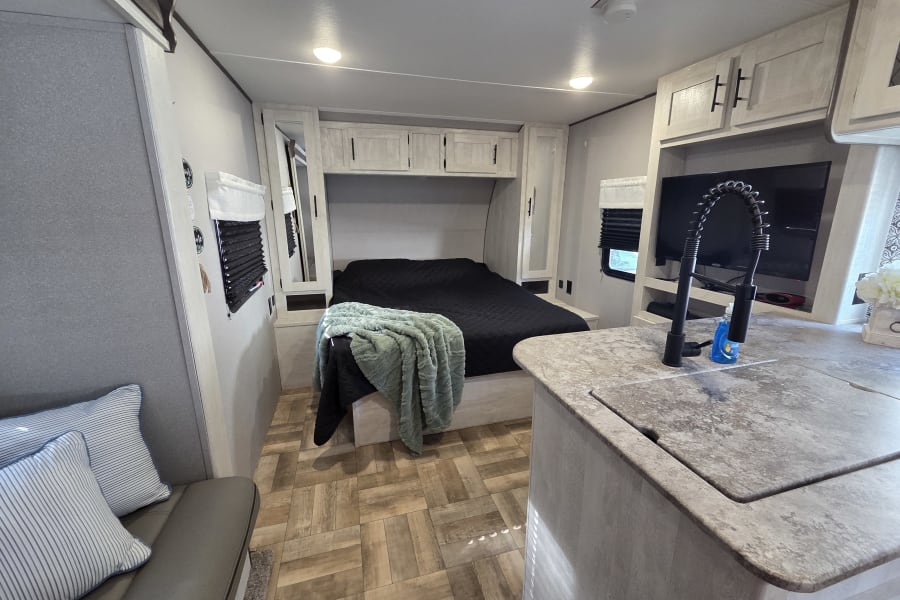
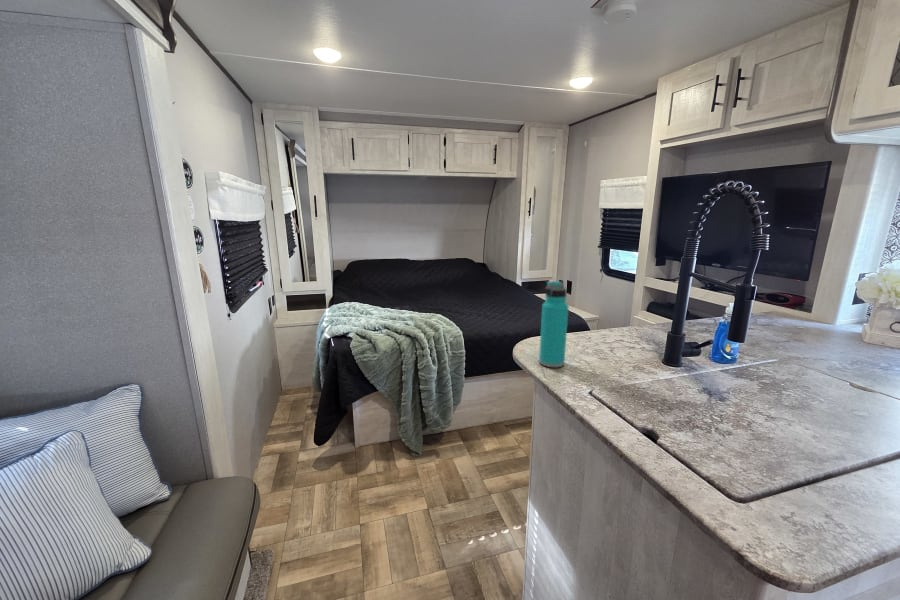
+ water bottle [538,280,570,368]
